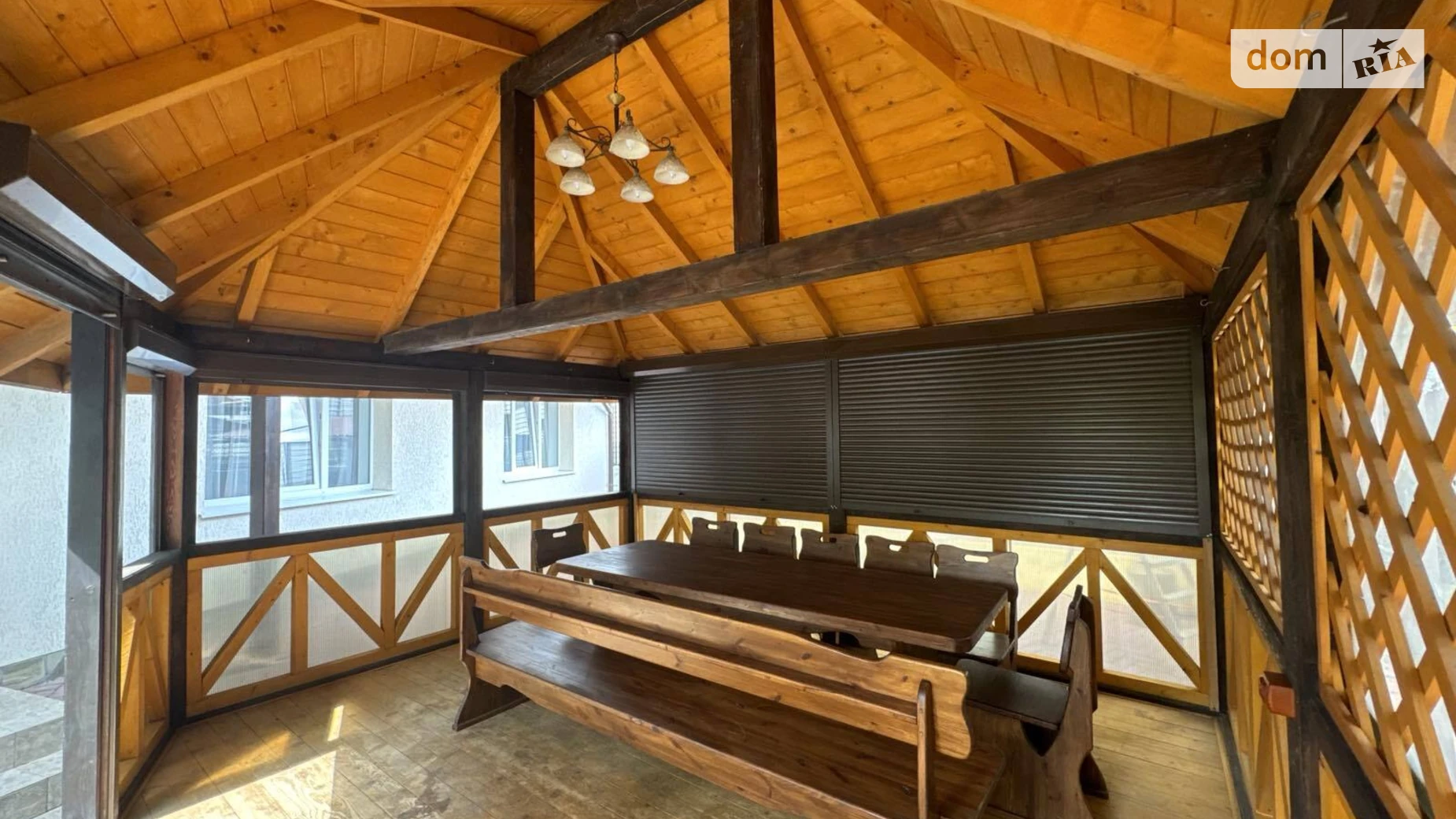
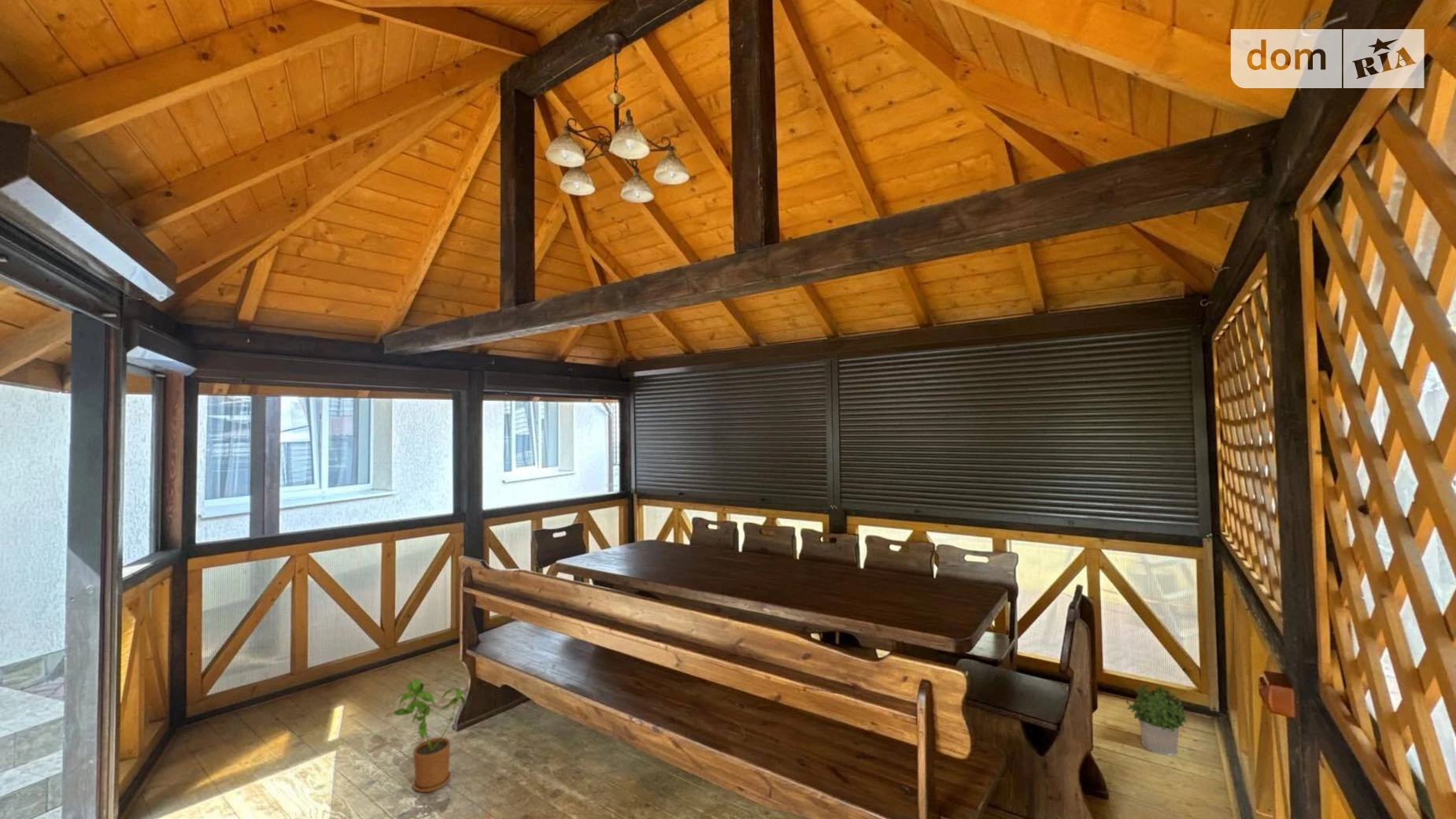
+ house plant [391,678,467,794]
+ potted plant [1125,683,1188,757]
